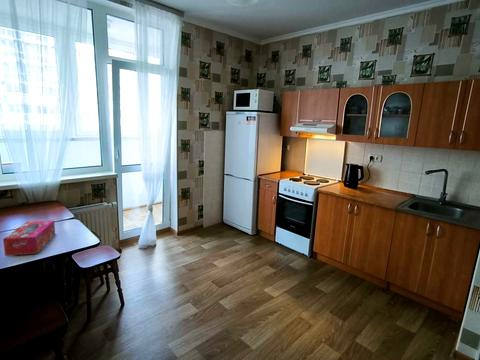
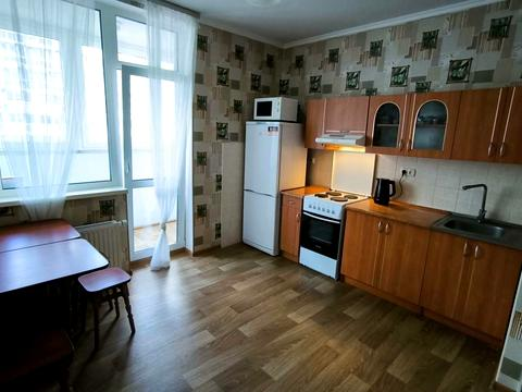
- tissue box [2,219,56,257]
